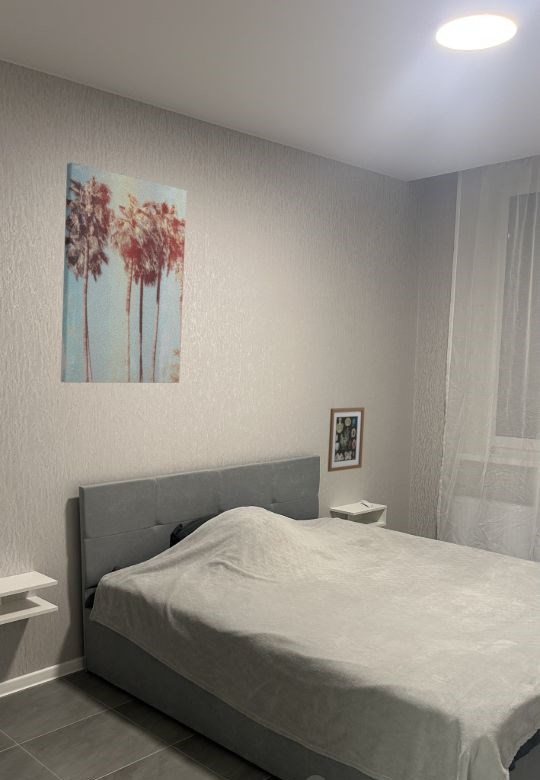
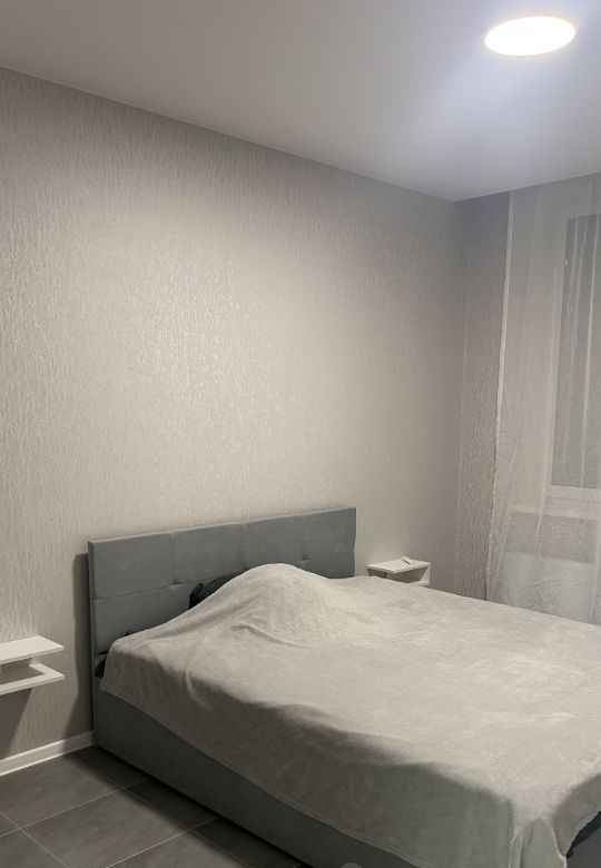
- wall art [327,406,366,473]
- wall art [60,161,188,384]
